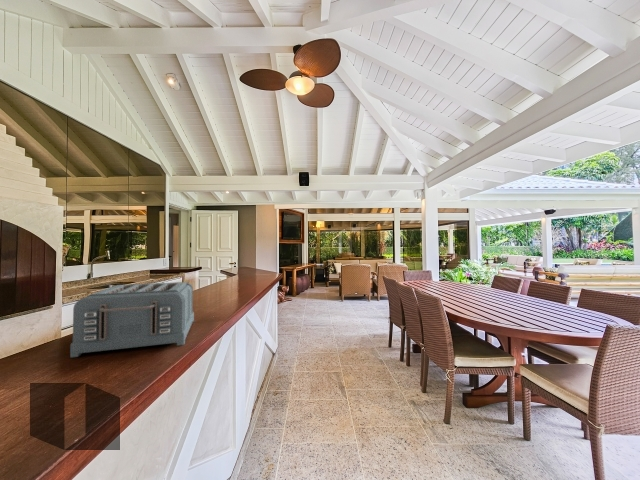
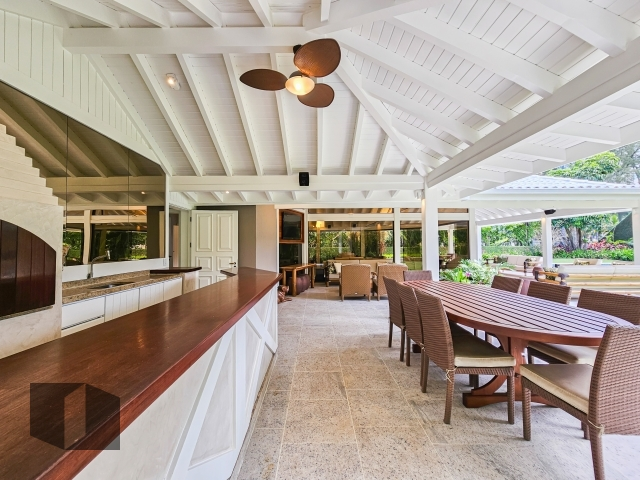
- toaster [69,281,195,358]
